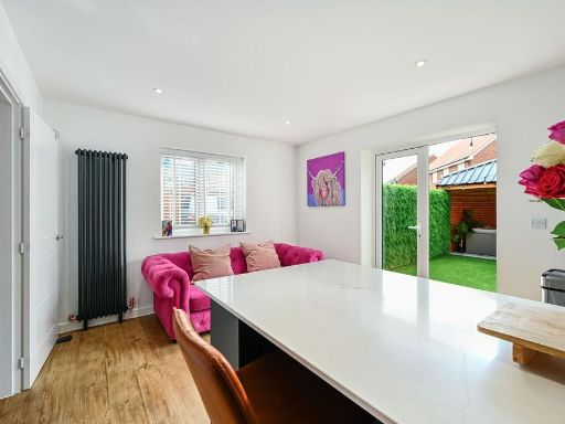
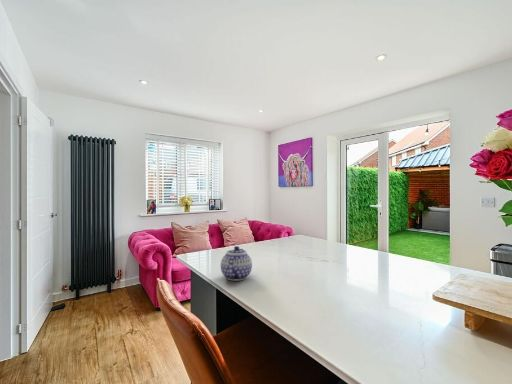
+ teapot [220,245,253,282]
